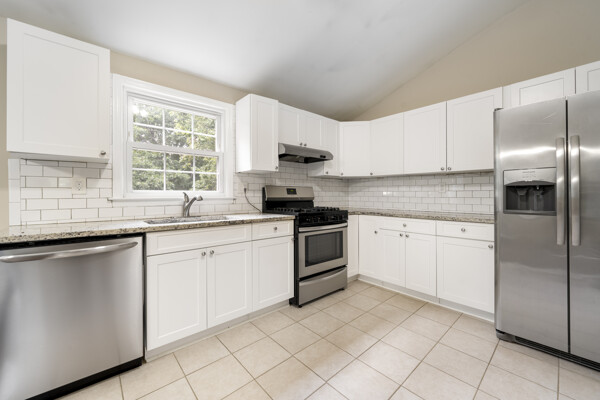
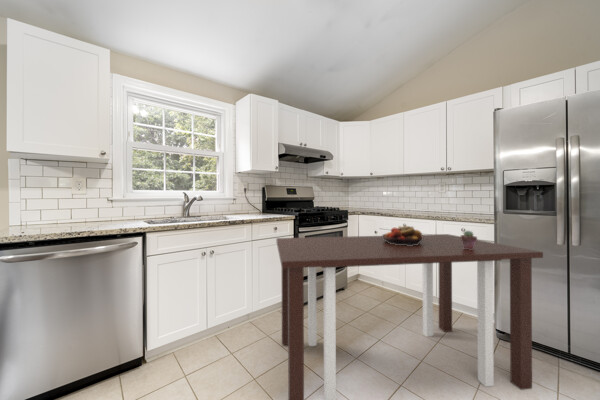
+ fruit bowl [381,225,423,246]
+ dining table [275,233,544,400]
+ potted succulent [460,230,478,250]
